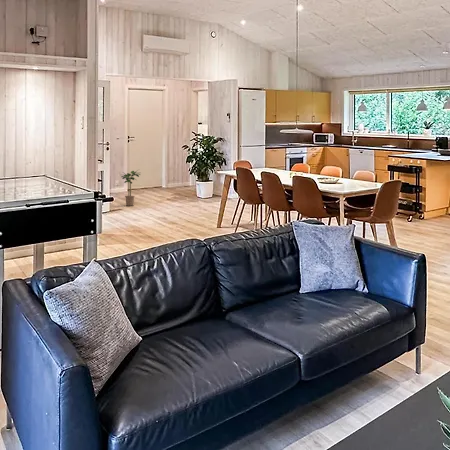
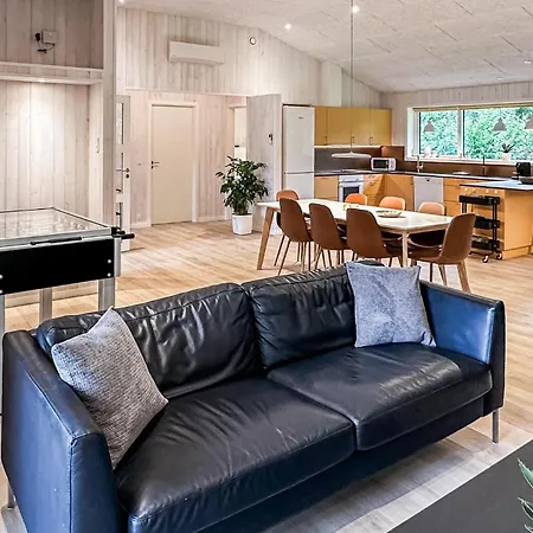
- potted plant [120,169,141,207]
